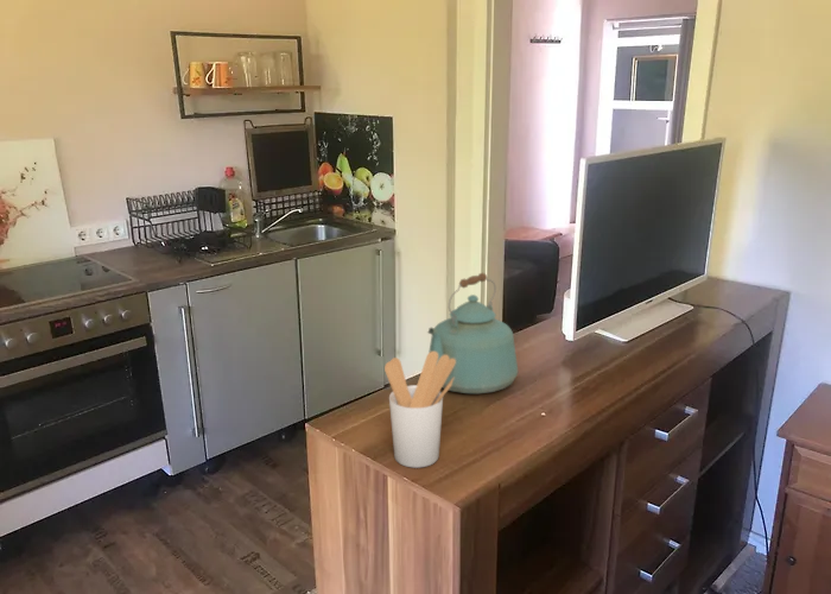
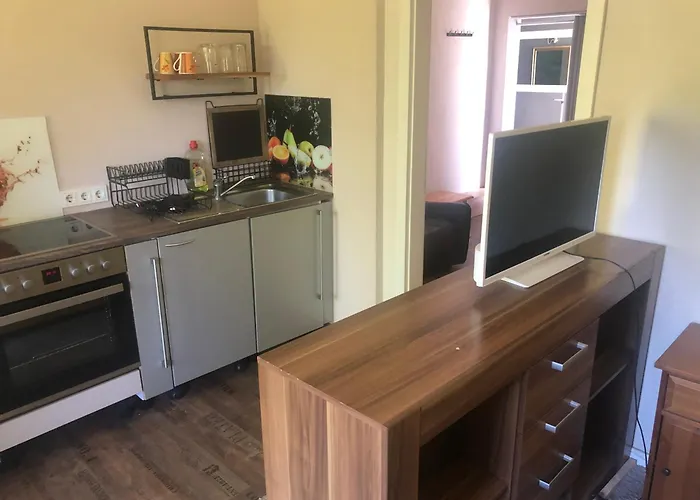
- kettle [426,272,519,394]
- utensil holder [383,352,456,469]
